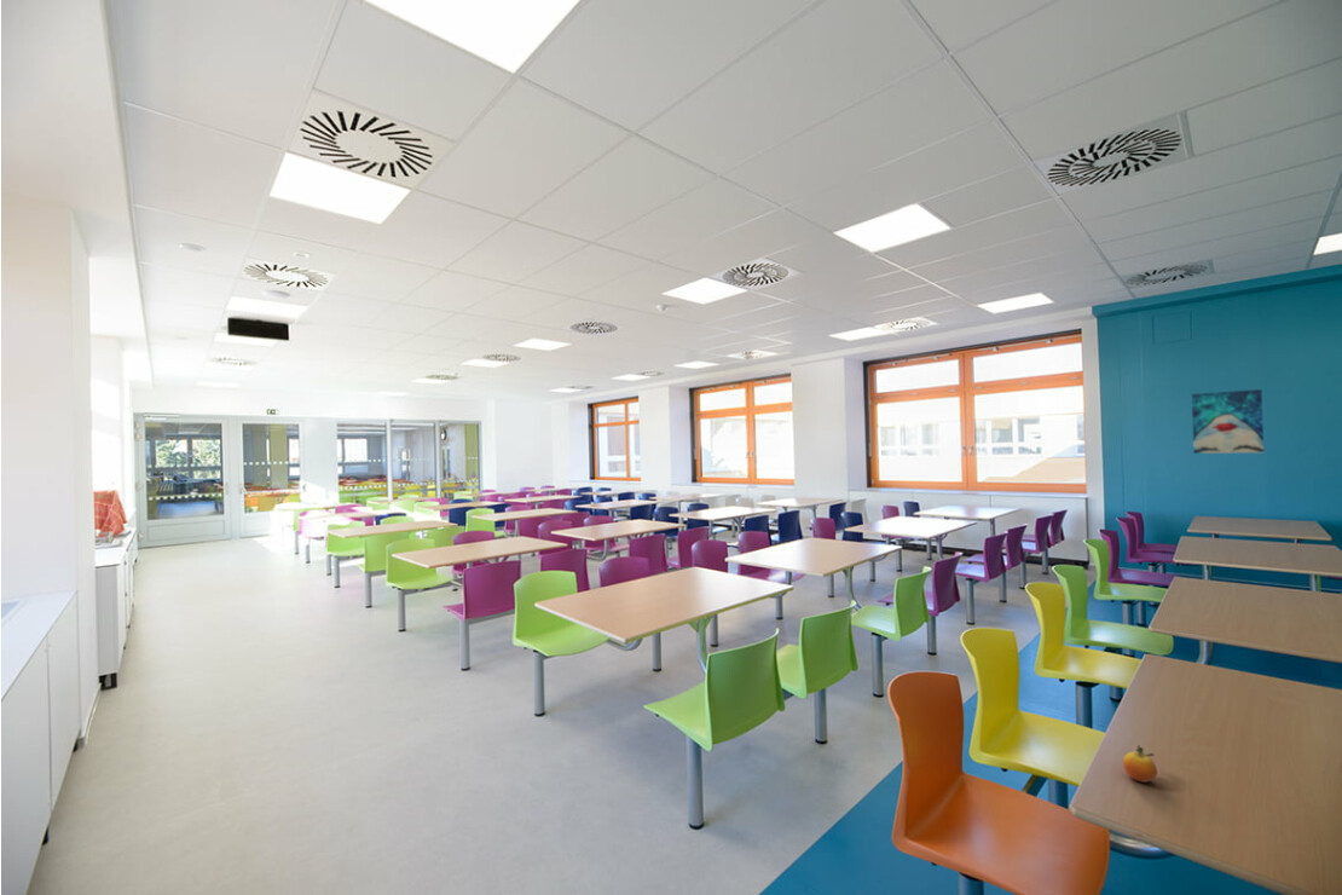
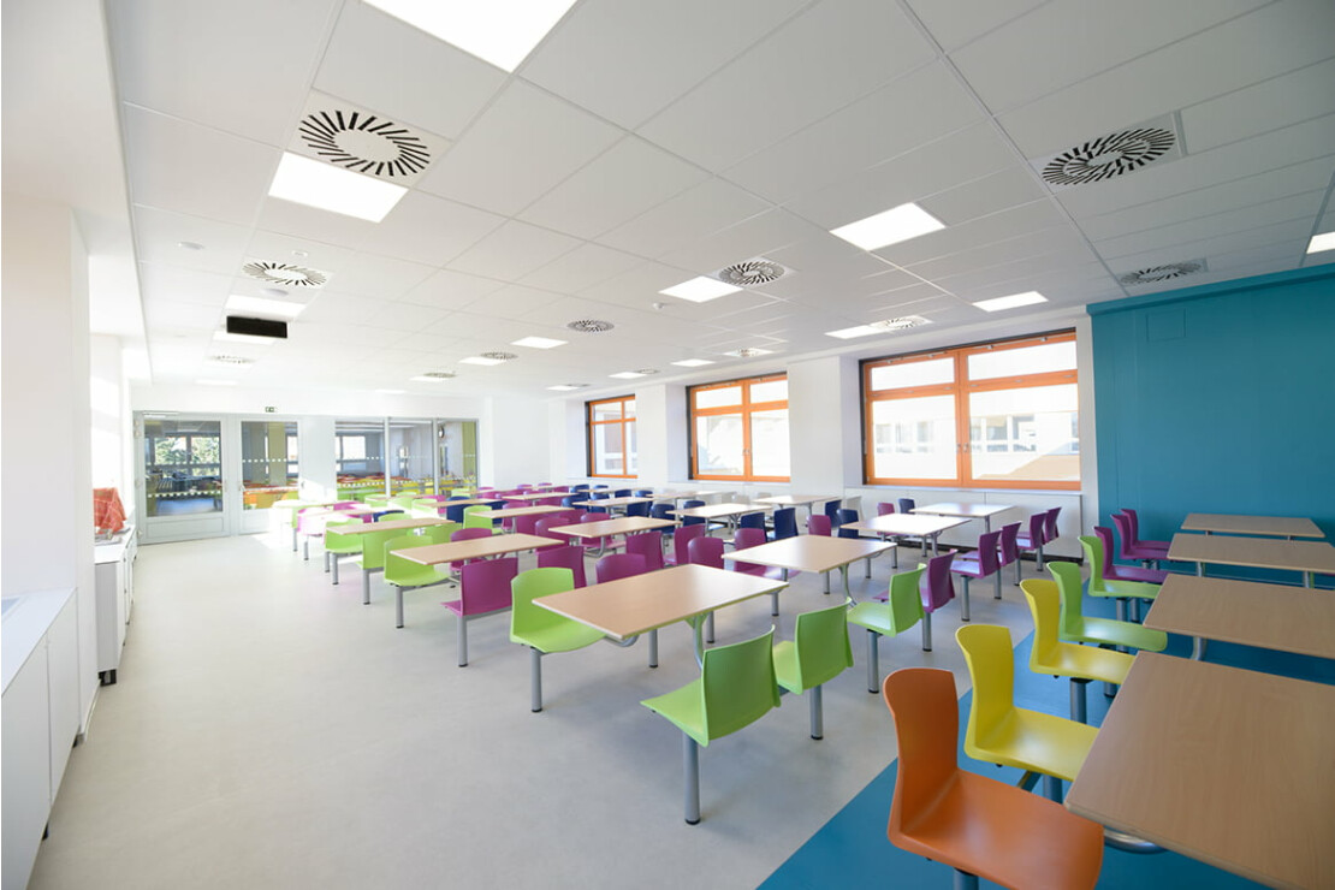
- wall art [1191,388,1265,455]
- fruit [1122,744,1158,784]
